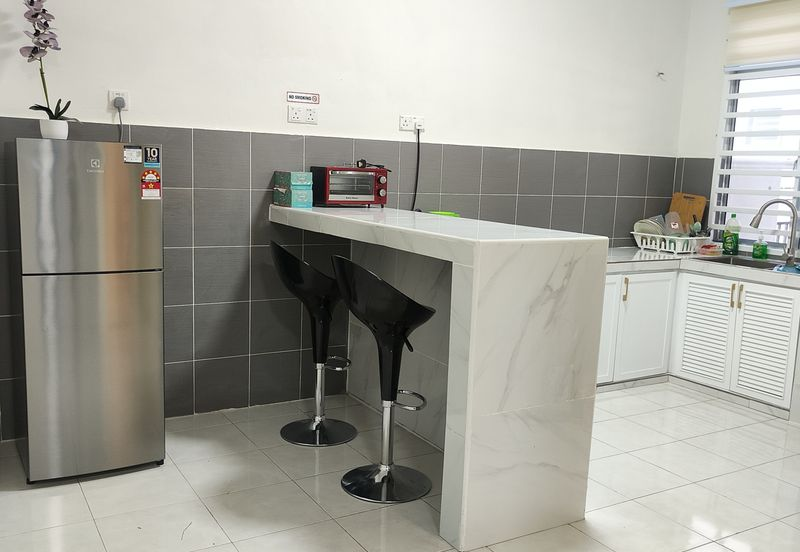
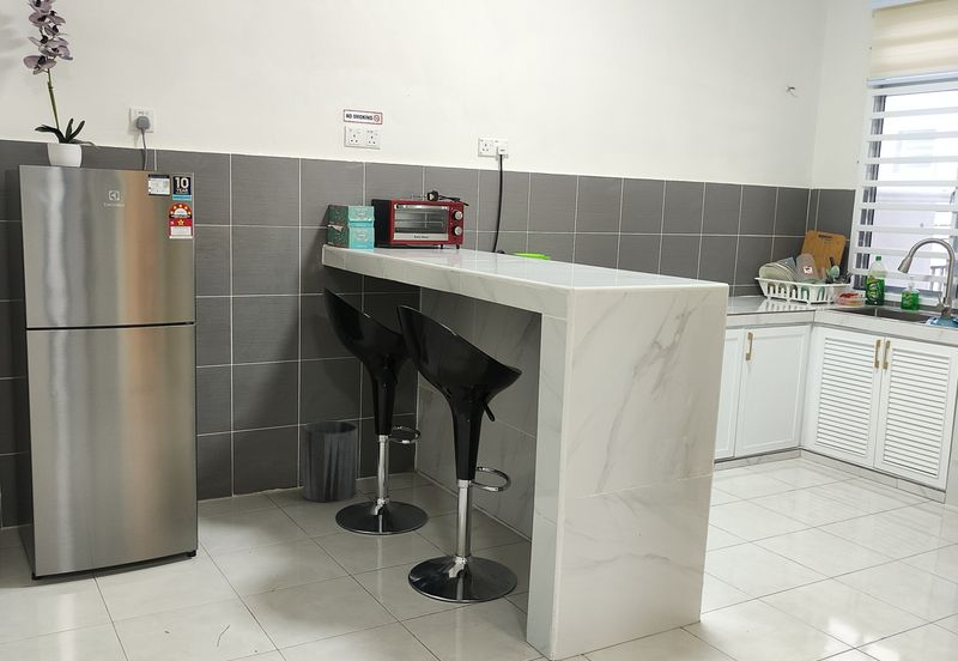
+ trash can [302,419,359,504]
